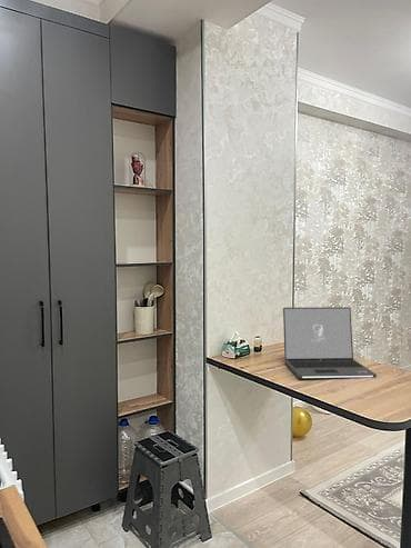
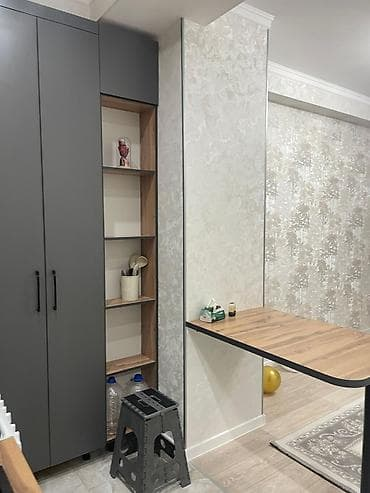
- laptop [282,306,378,380]
